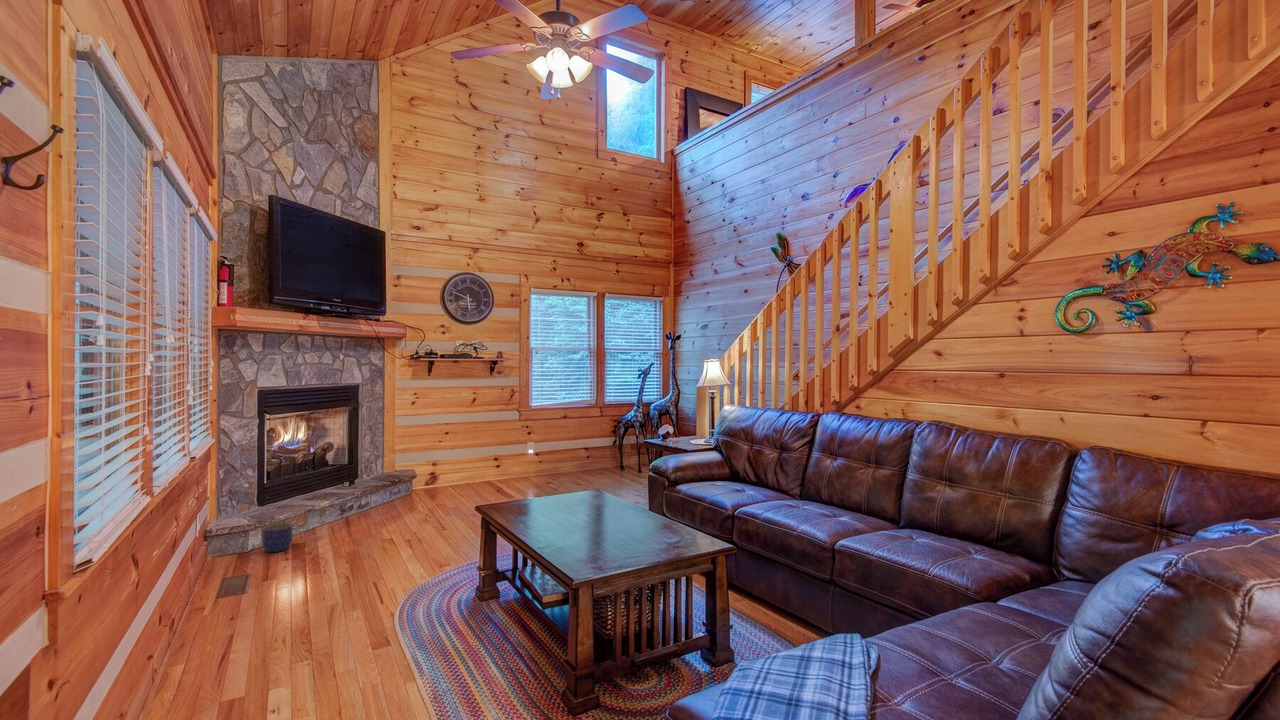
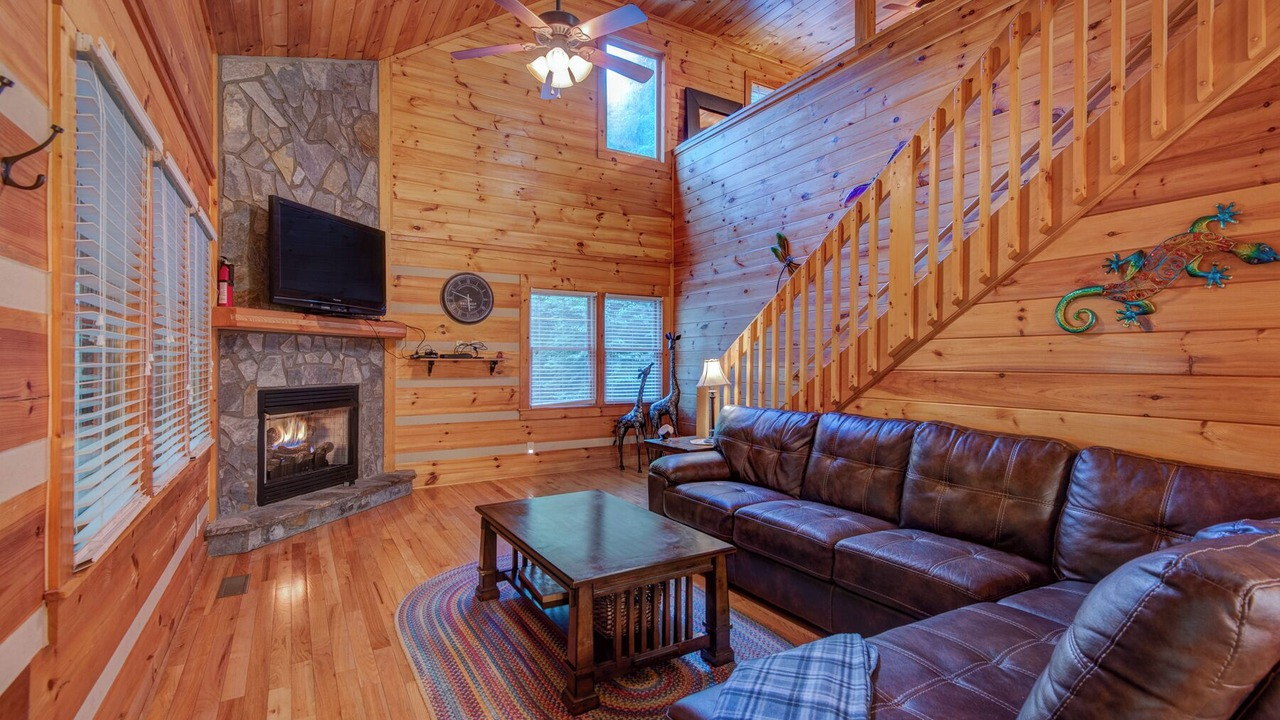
- planter [261,522,294,553]
